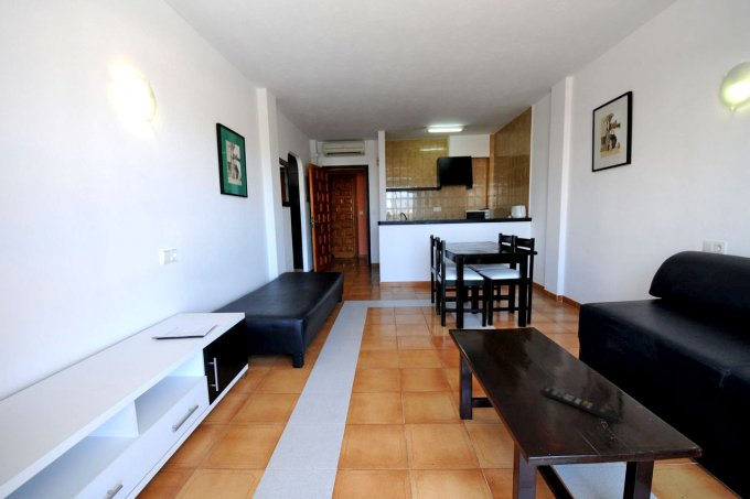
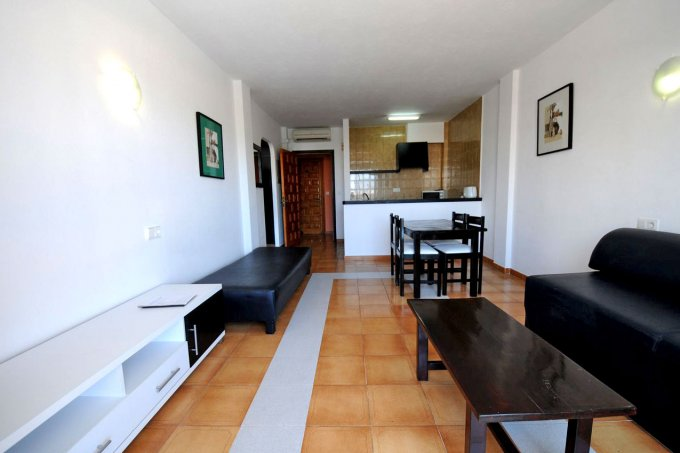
- remote control [539,386,621,425]
